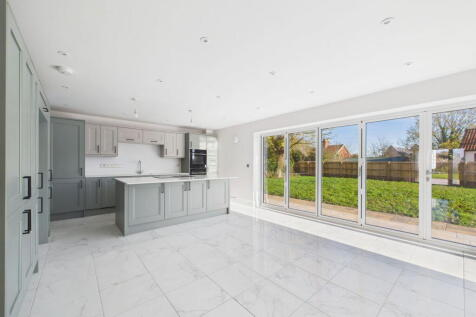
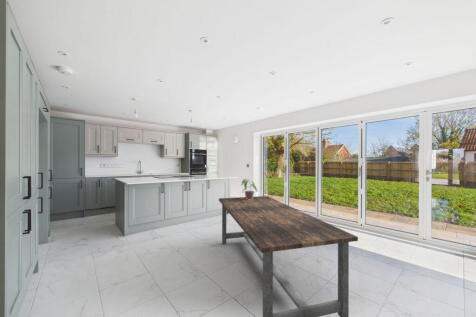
+ dining table [218,195,359,317]
+ potted plant [240,178,258,200]
